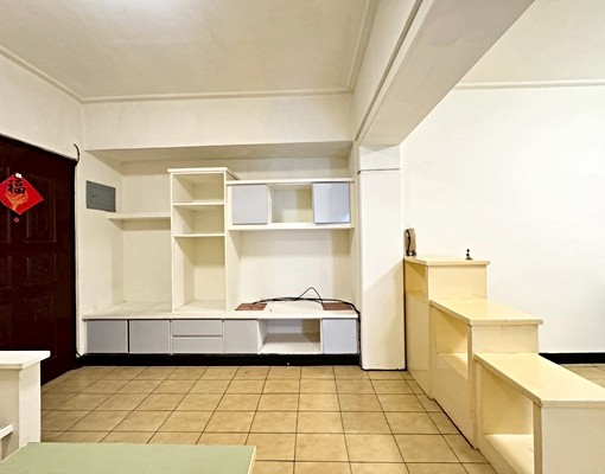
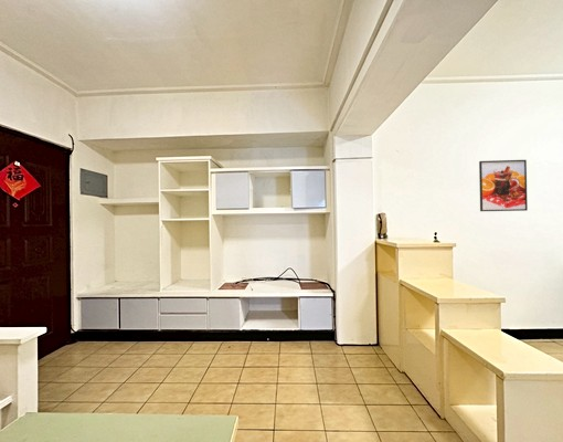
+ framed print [478,159,529,212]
